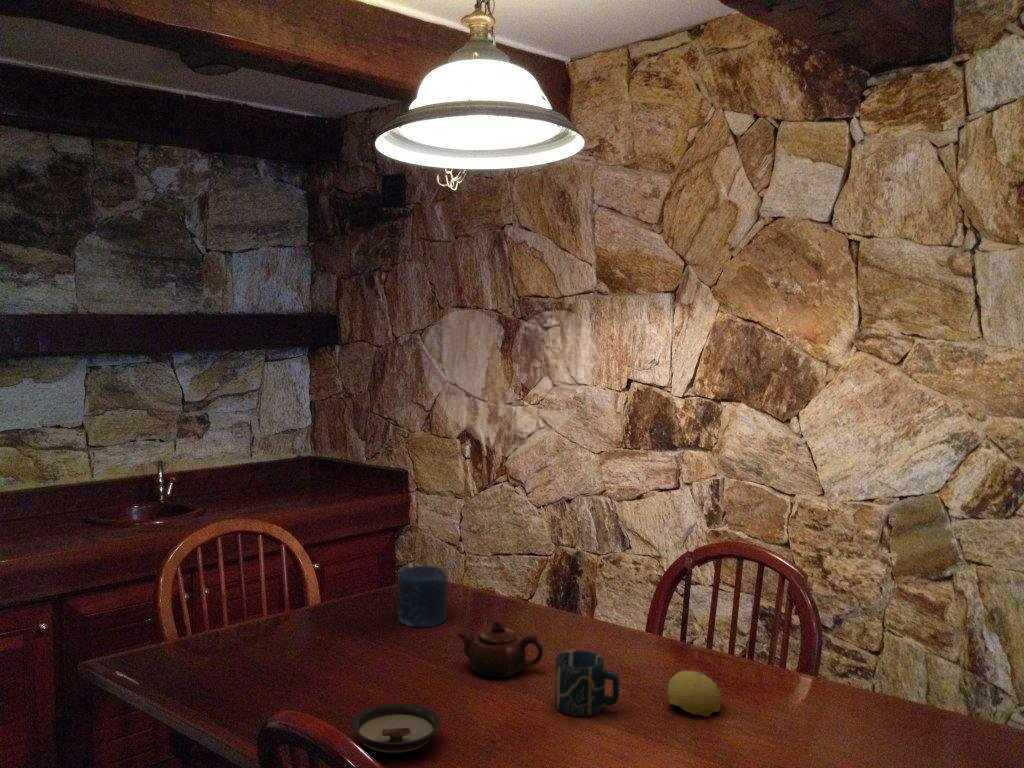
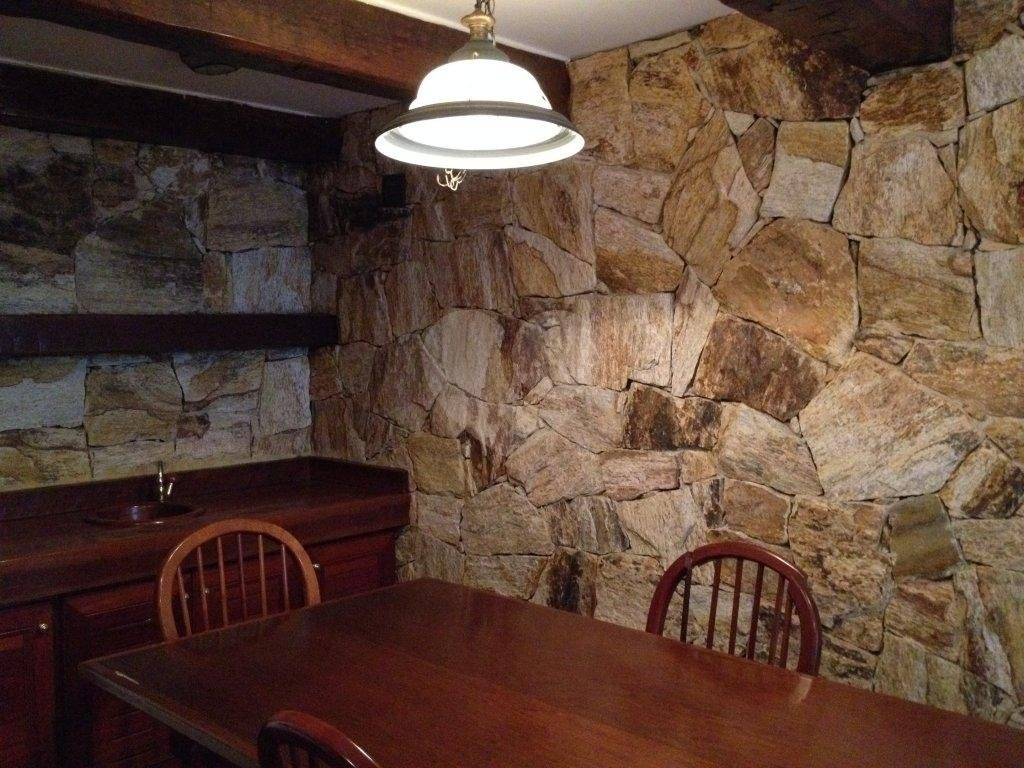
- candle [397,565,448,628]
- cup [554,649,621,718]
- saucer [351,702,442,754]
- fruit [666,670,723,718]
- teapot [457,619,544,678]
